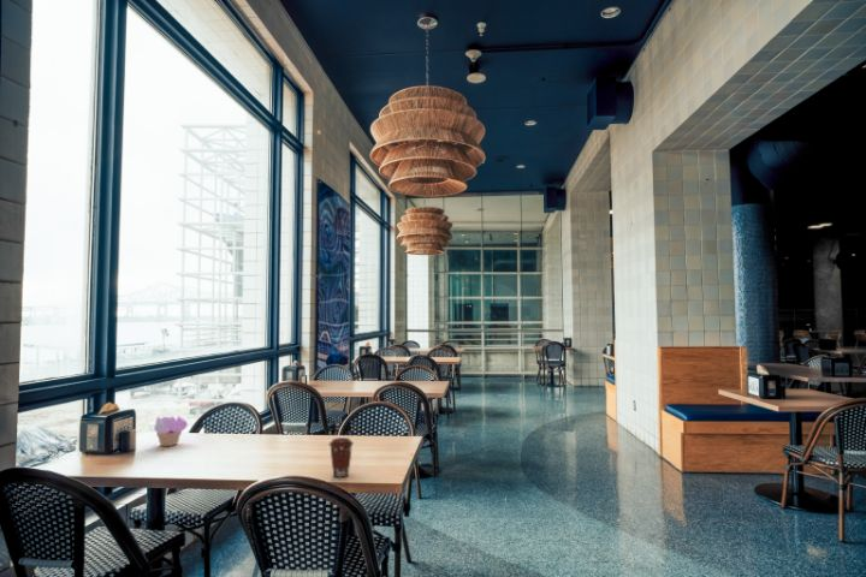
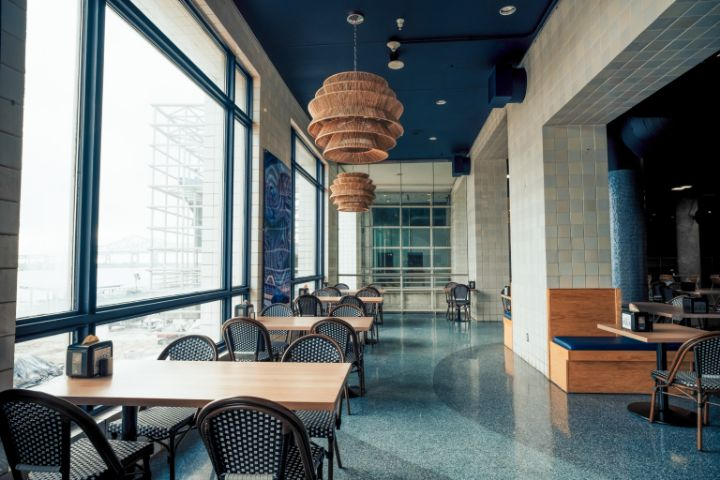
- coffee cup [328,436,355,478]
- succulent plant [153,415,189,447]
